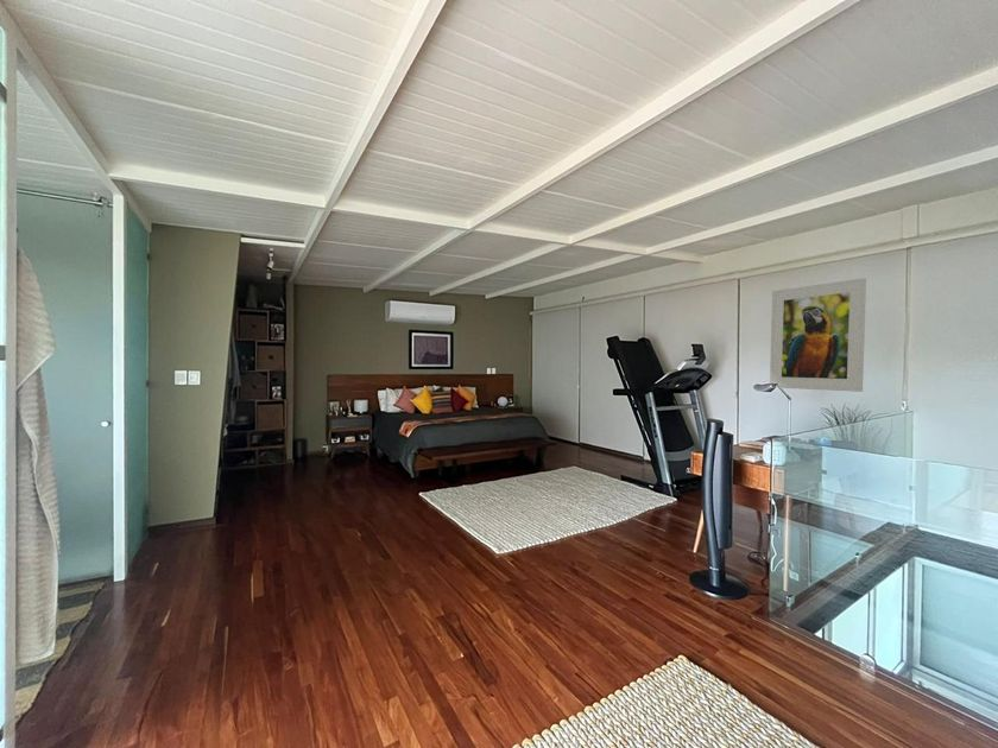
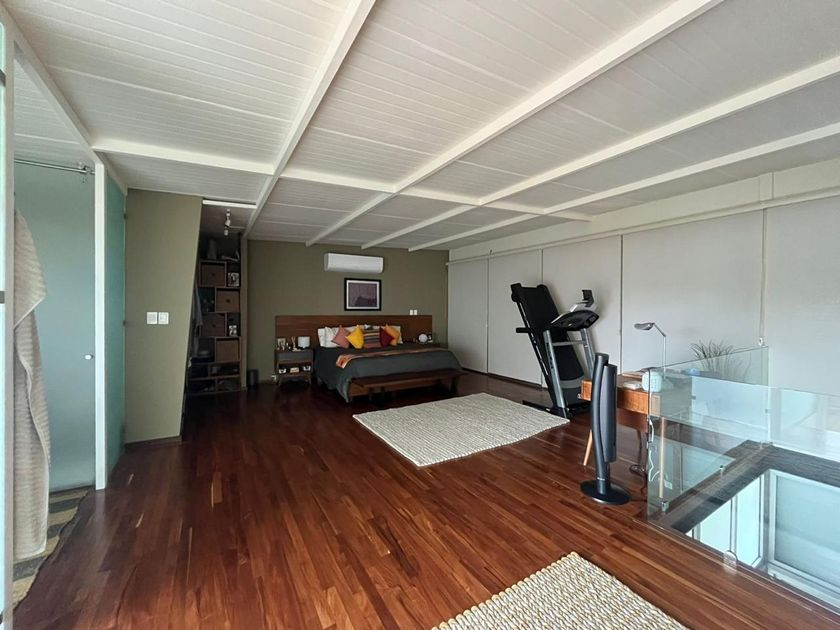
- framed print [769,277,867,393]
